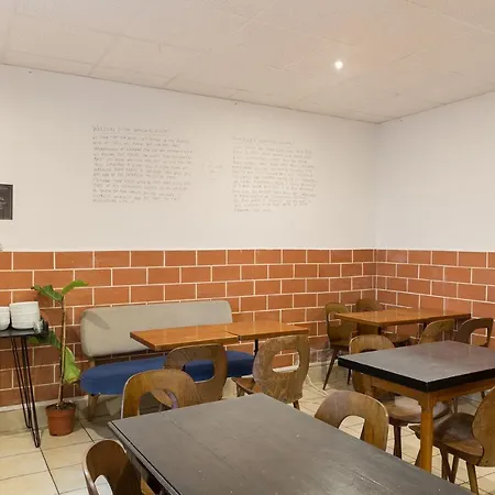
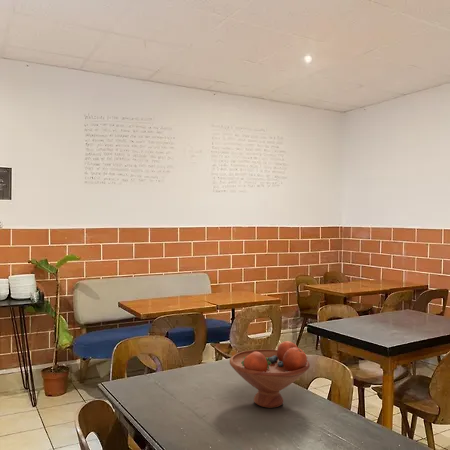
+ fruit bowl [229,340,311,409]
